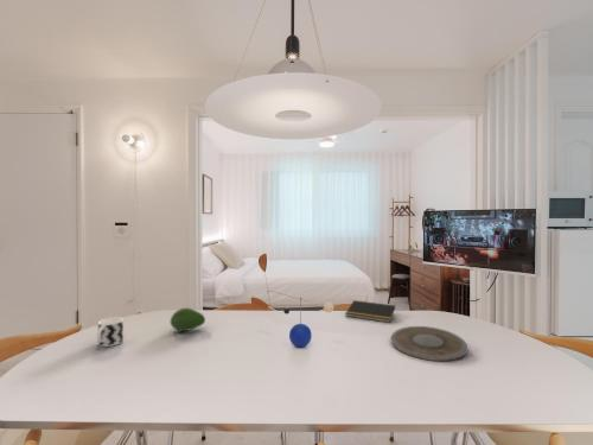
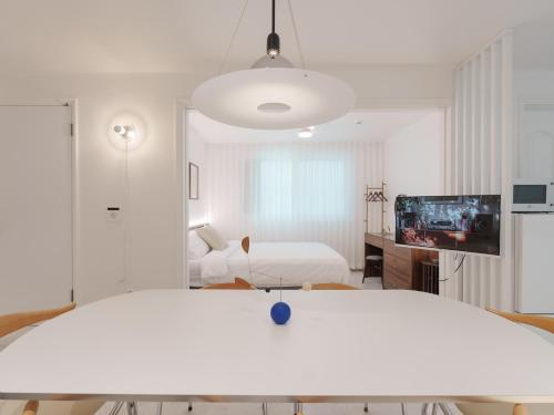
- cup [96,316,125,348]
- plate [390,325,468,362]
- notepad [344,299,396,324]
- fruit [170,307,206,332]
